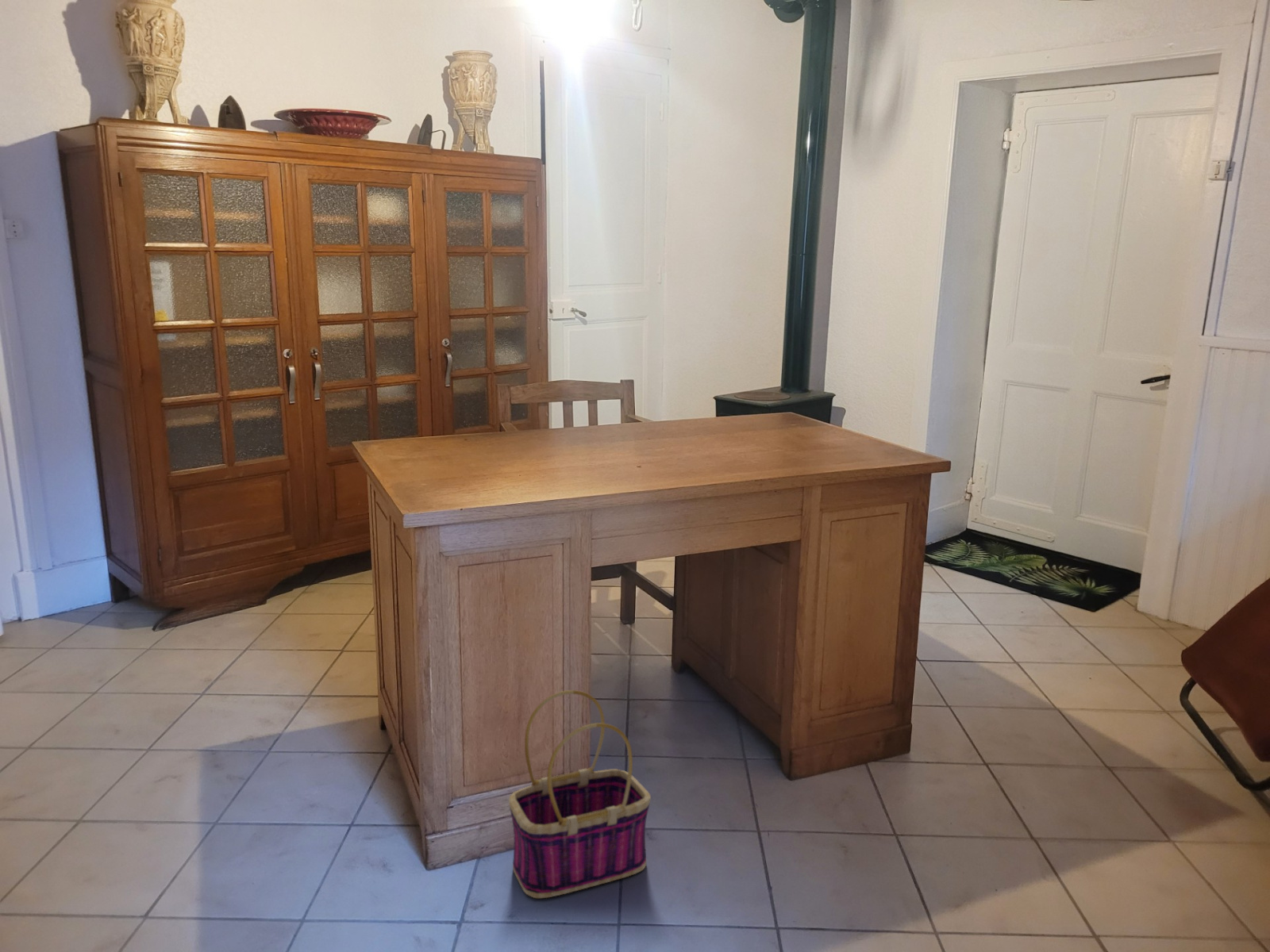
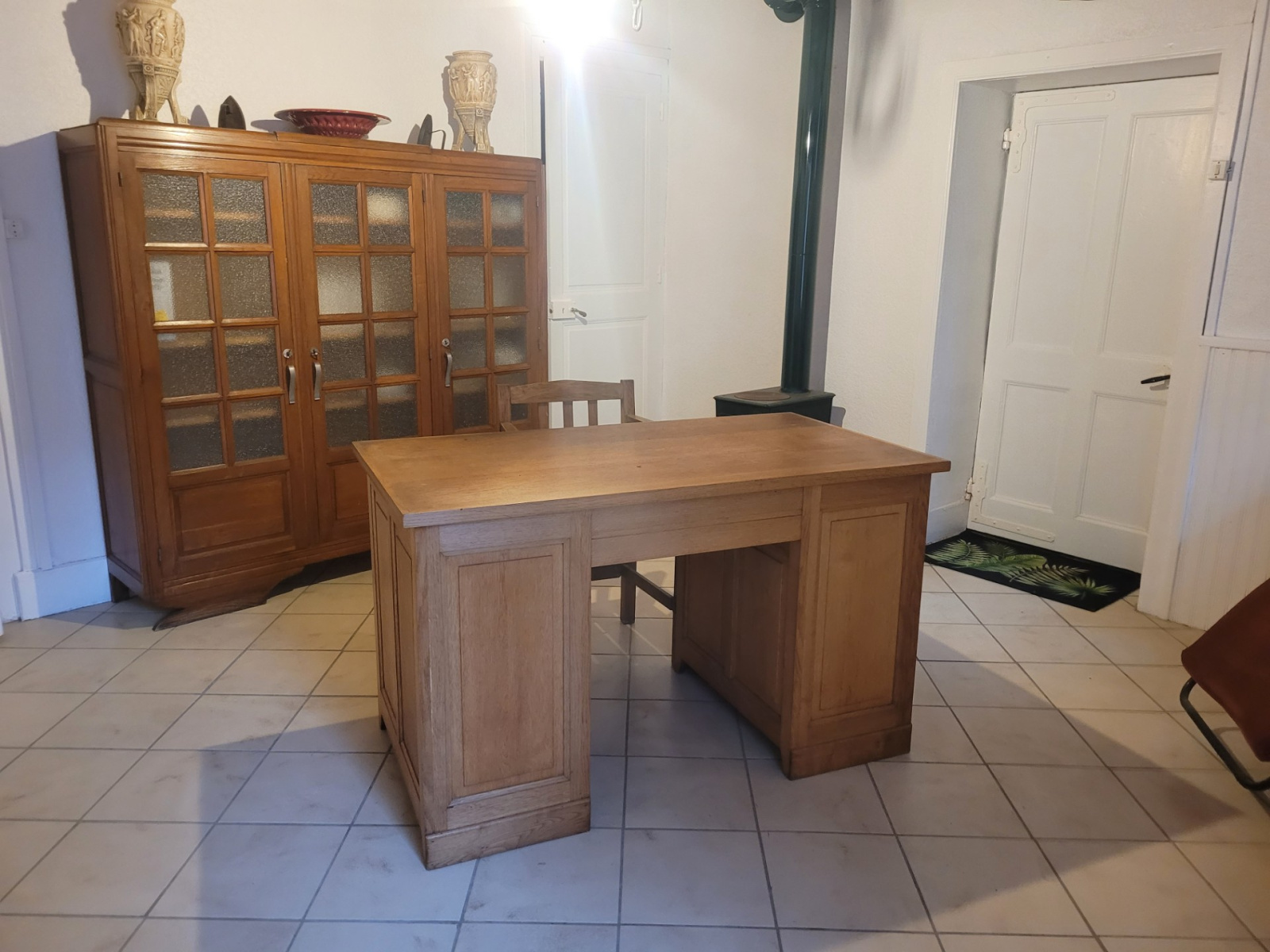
- basket [508,689,652,899]
